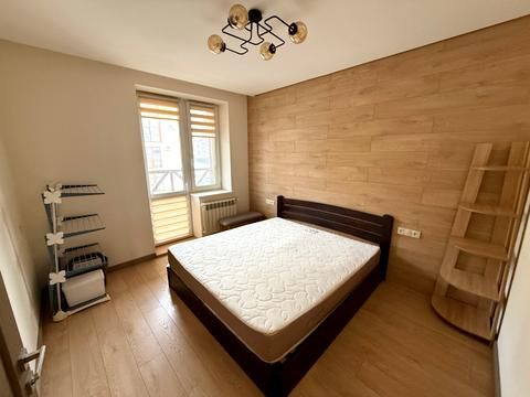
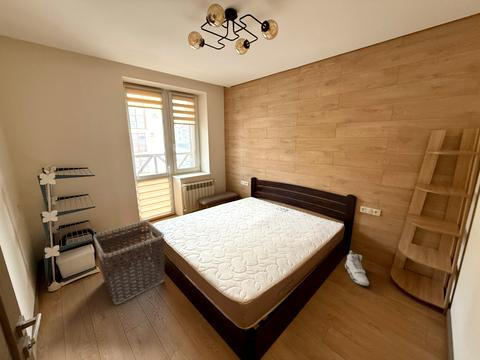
+ sneaker [344,250,370,287]
+ clothes hamper [92,220,165,305]
